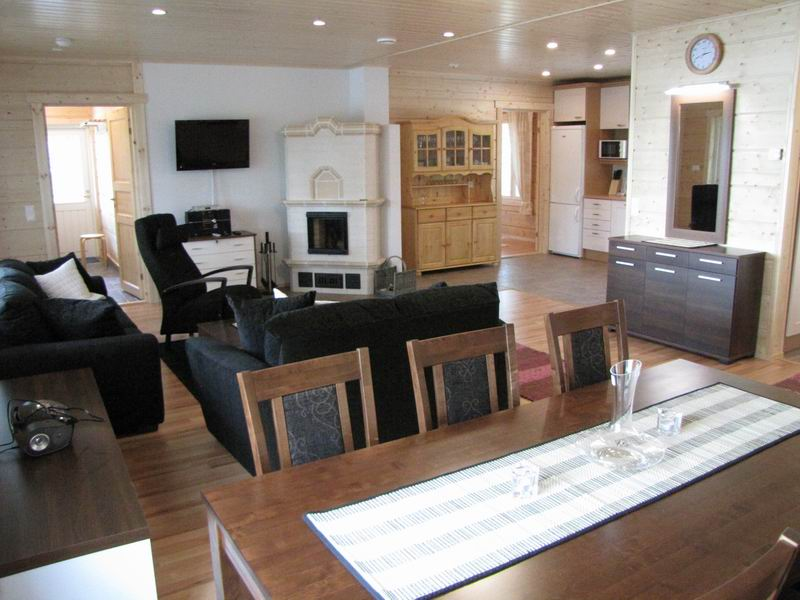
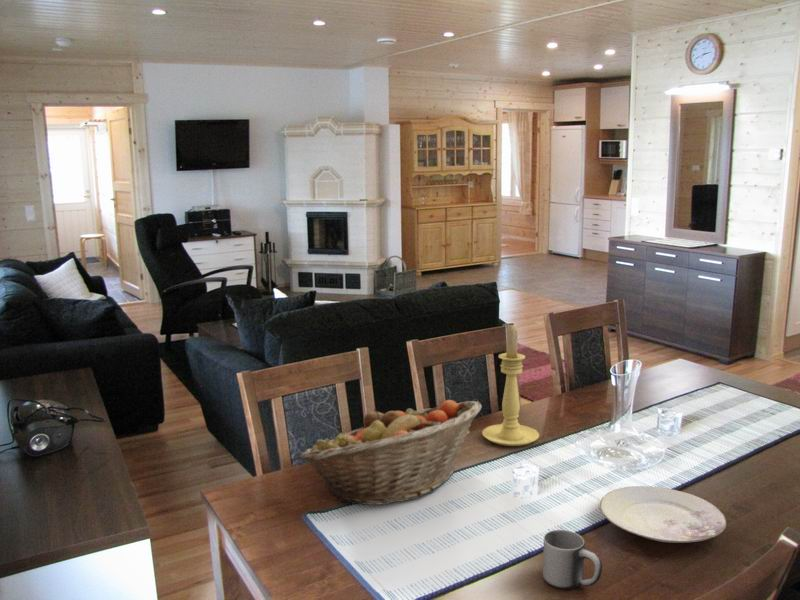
+ plate [599,485,728,544]
+ fruit basket [299,399,483,506]
+ candle holder [481,322,540,447]
+ mug [542,529,603,590]
